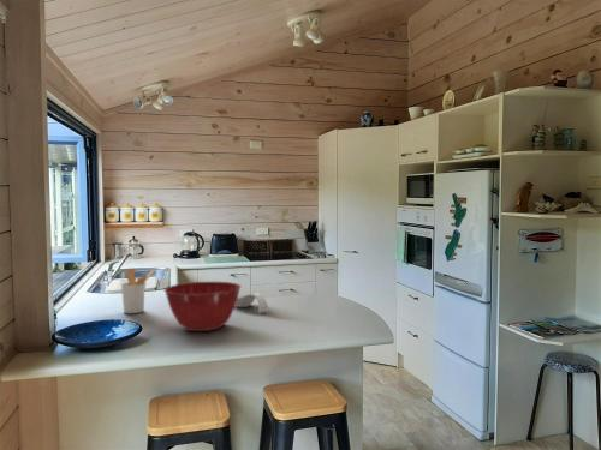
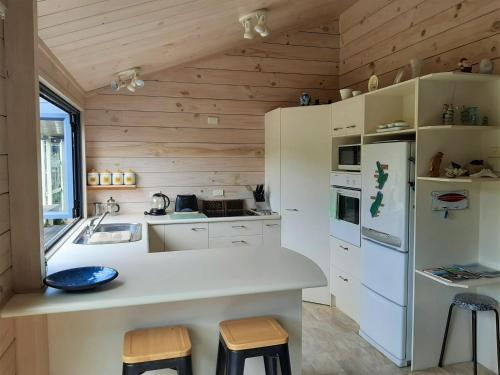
- mixing bowl [163,281,242,332]
- spoon rest [234,292,270,314]
- utensil holder [120,268,156,314]
